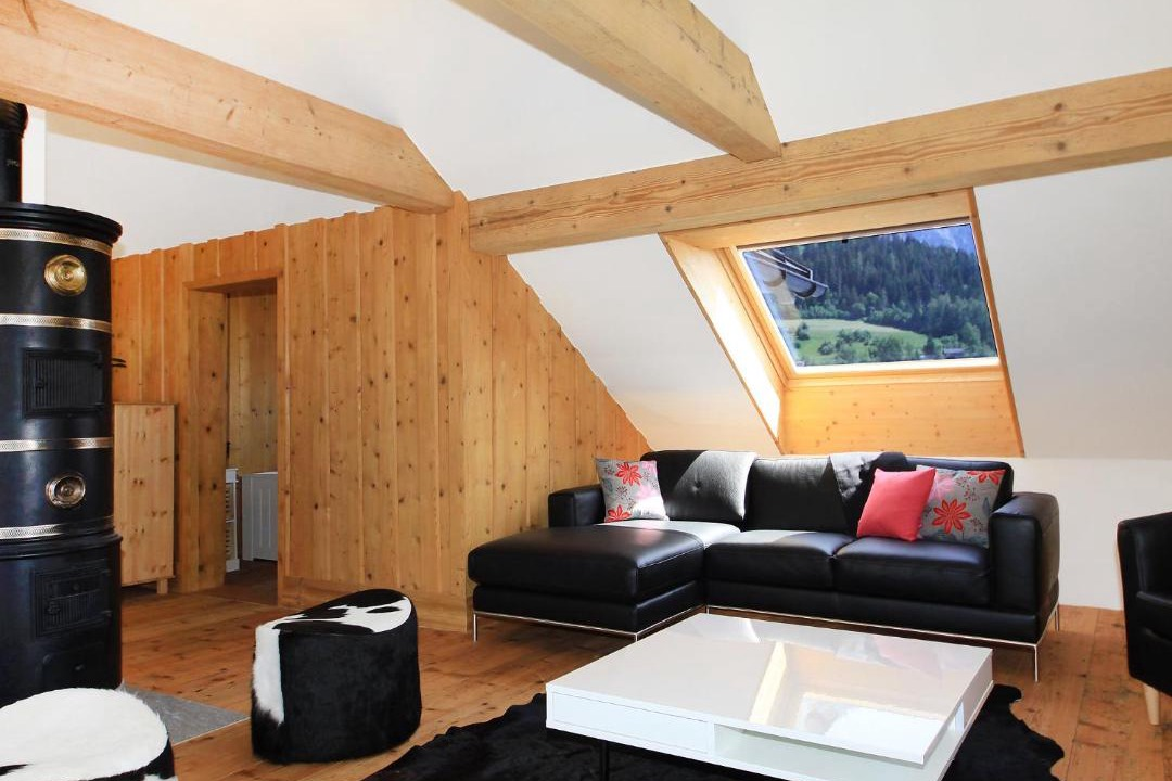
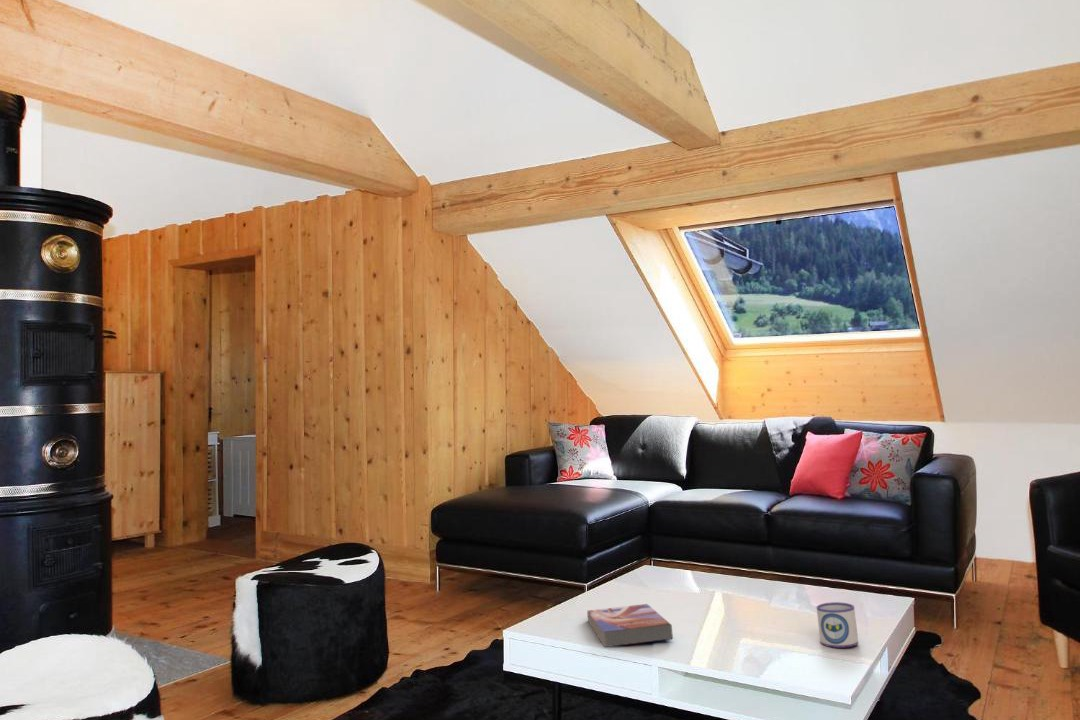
+ textbook [586,603,674,648]
+ mug [816,601,859,649]
